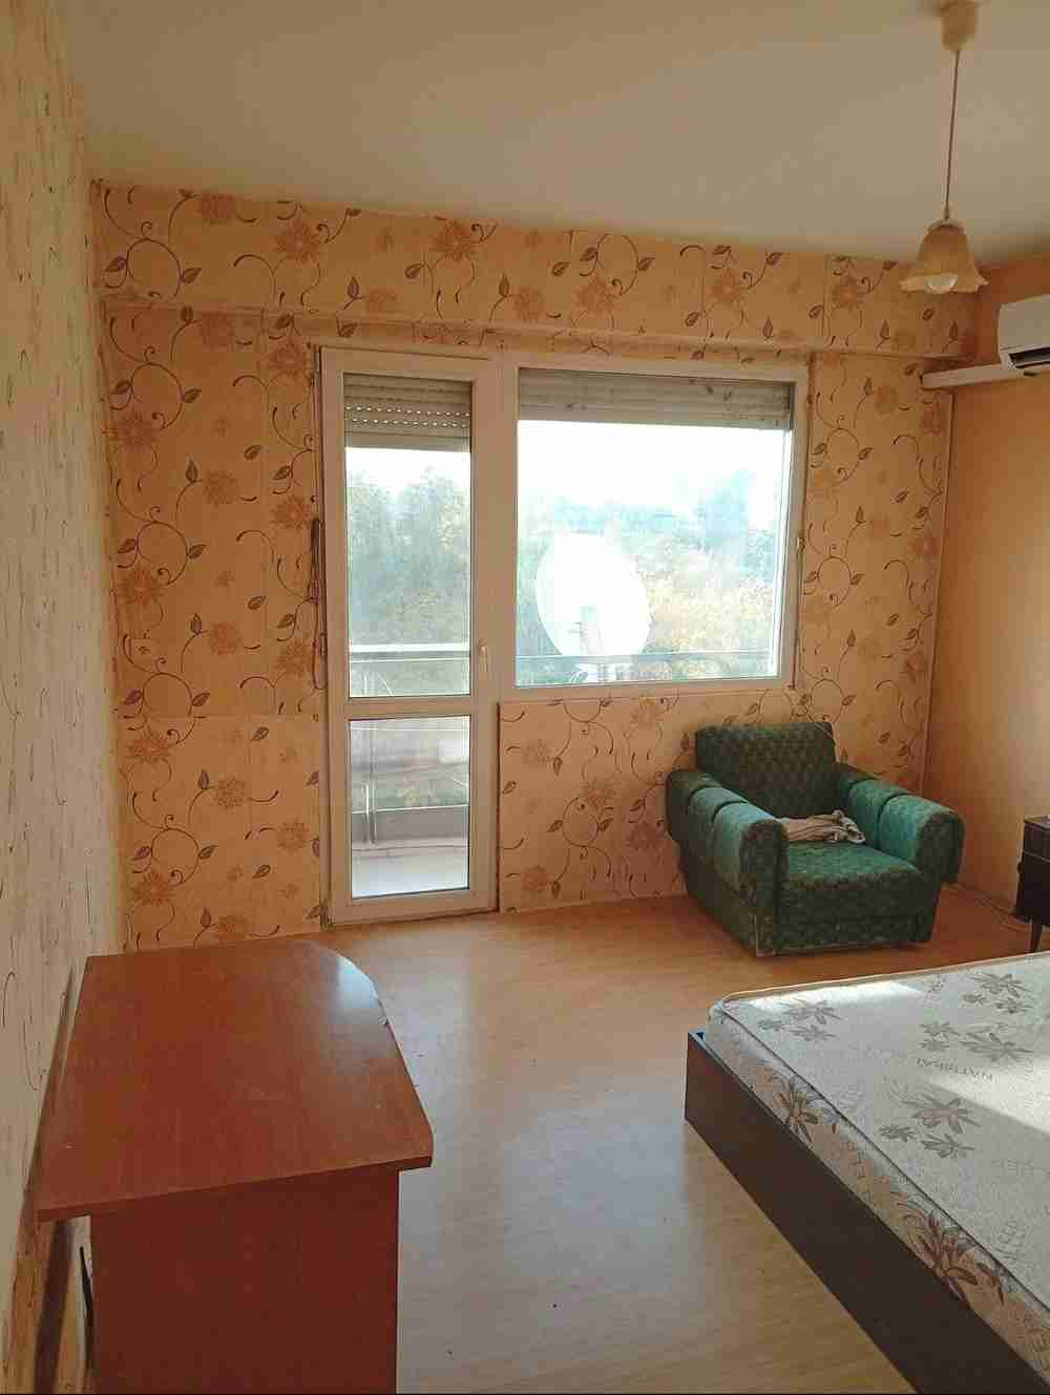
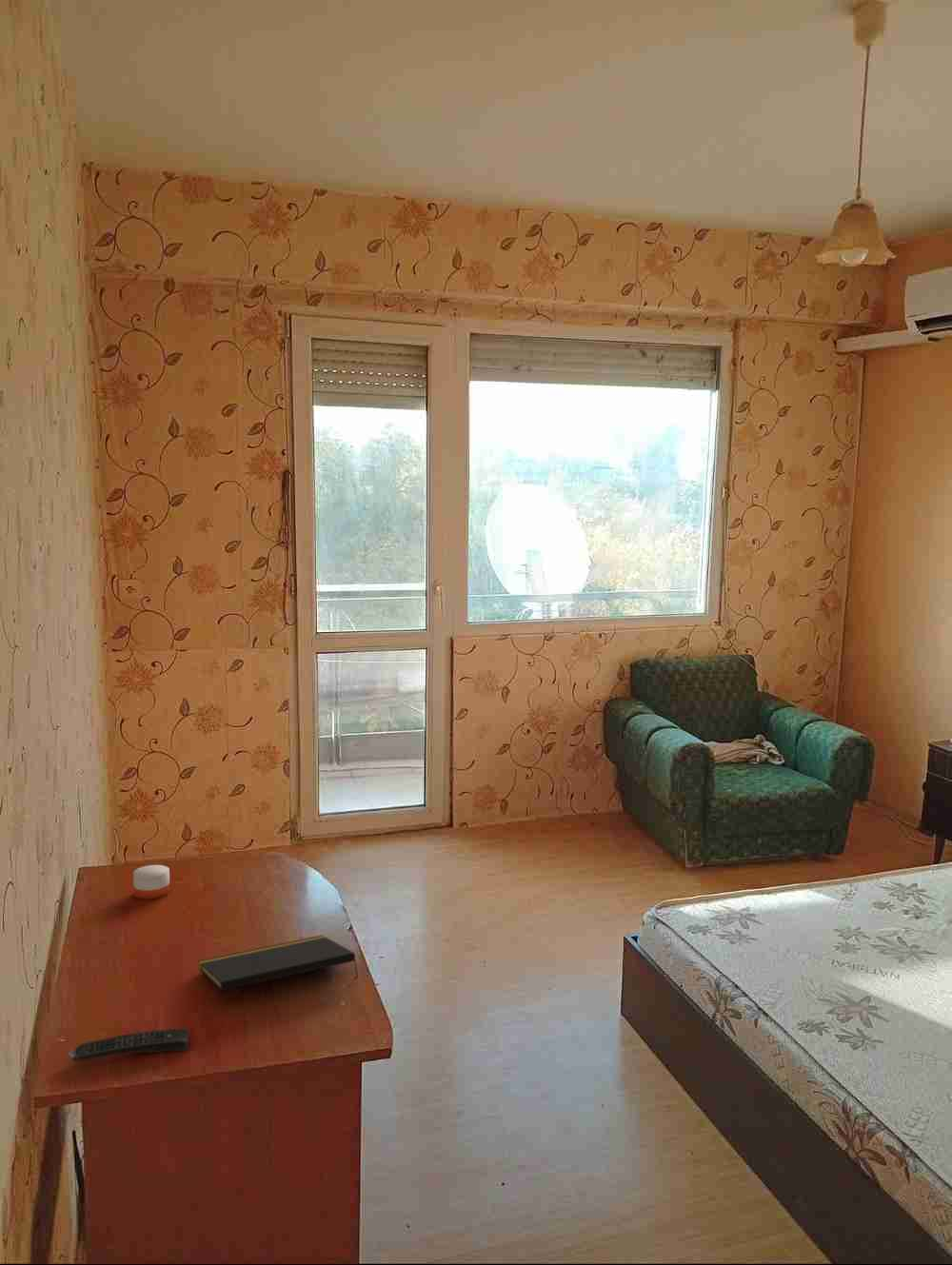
+ notepad [197,935,359,992]
+ candle [132,863,170,900]
+ remote control [68,1028,190,1062]
